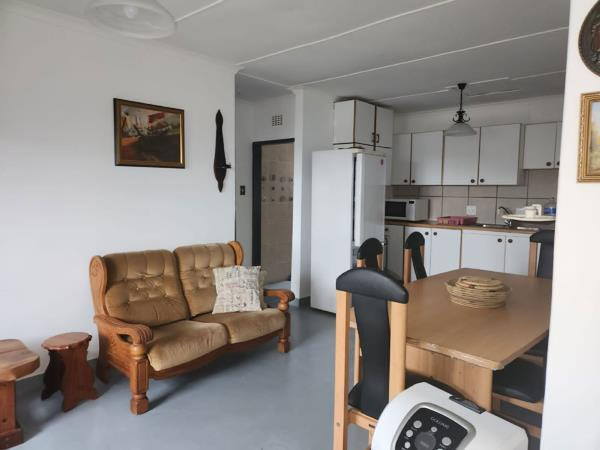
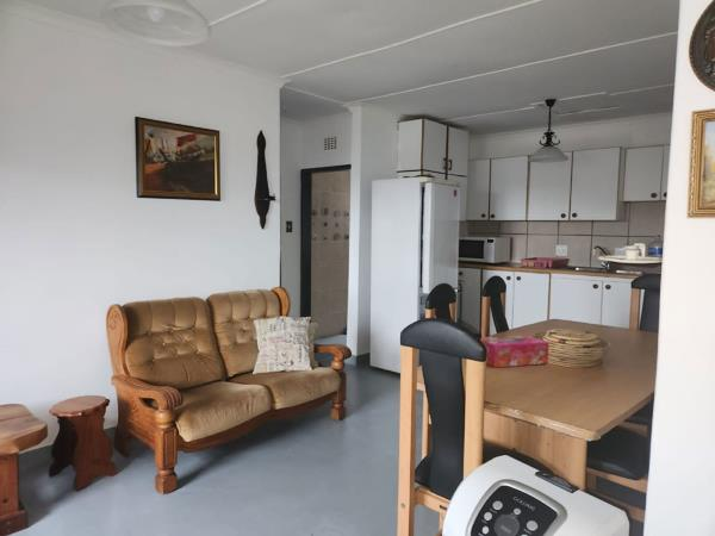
+ tissue box [479,335,551,369]
